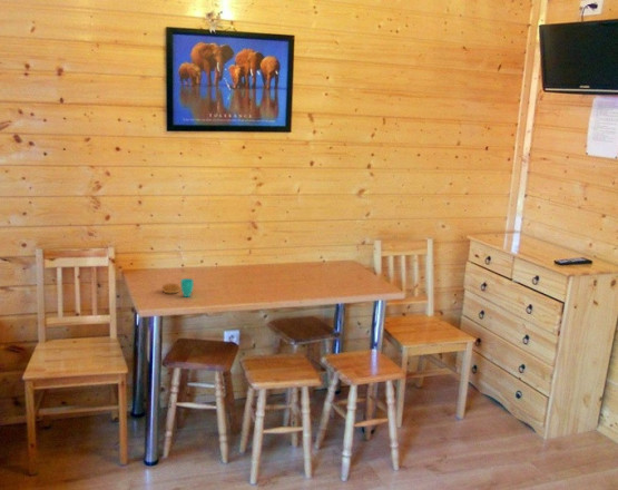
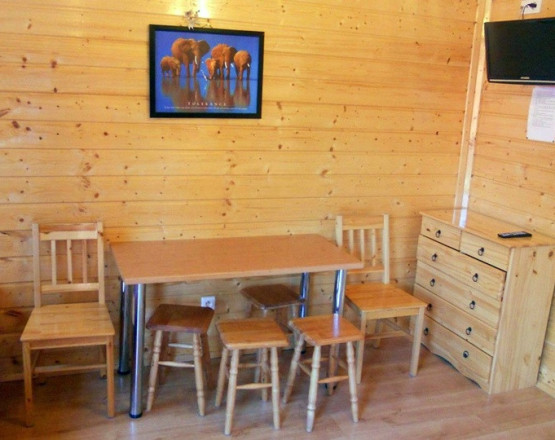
- cup [161,277,195,298]
